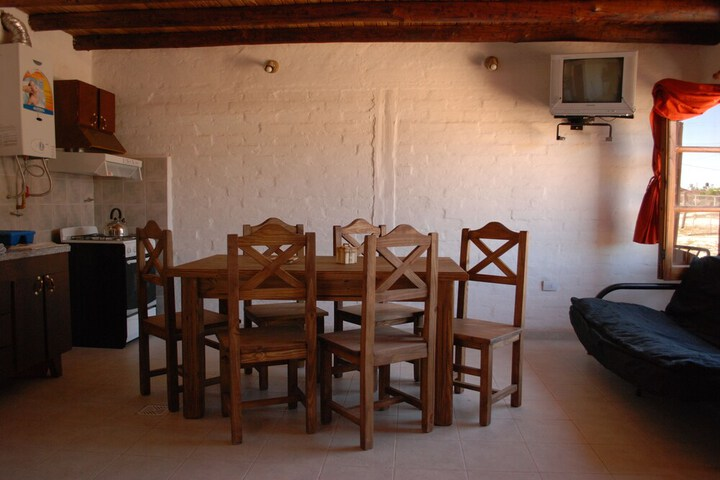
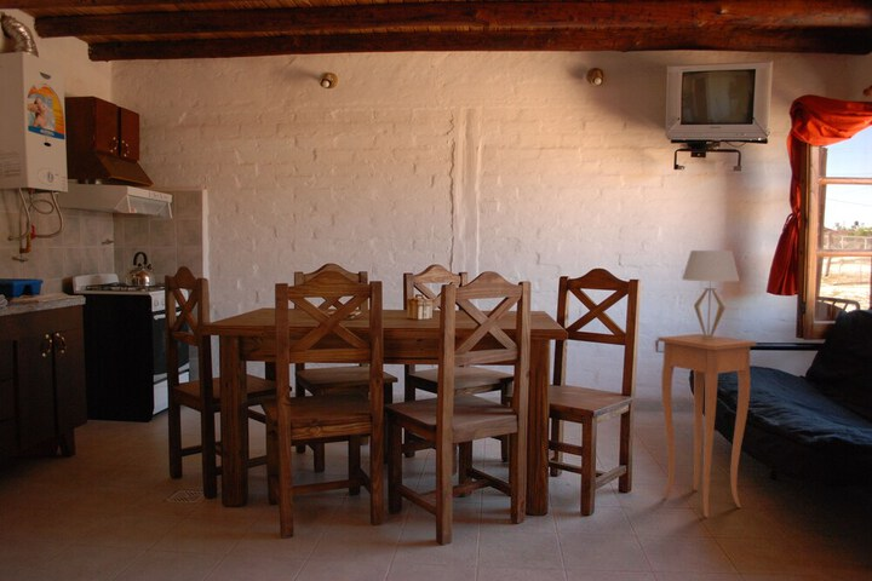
+ side table [656,333,758,518]
+ table lamp [681,249,740,339]
